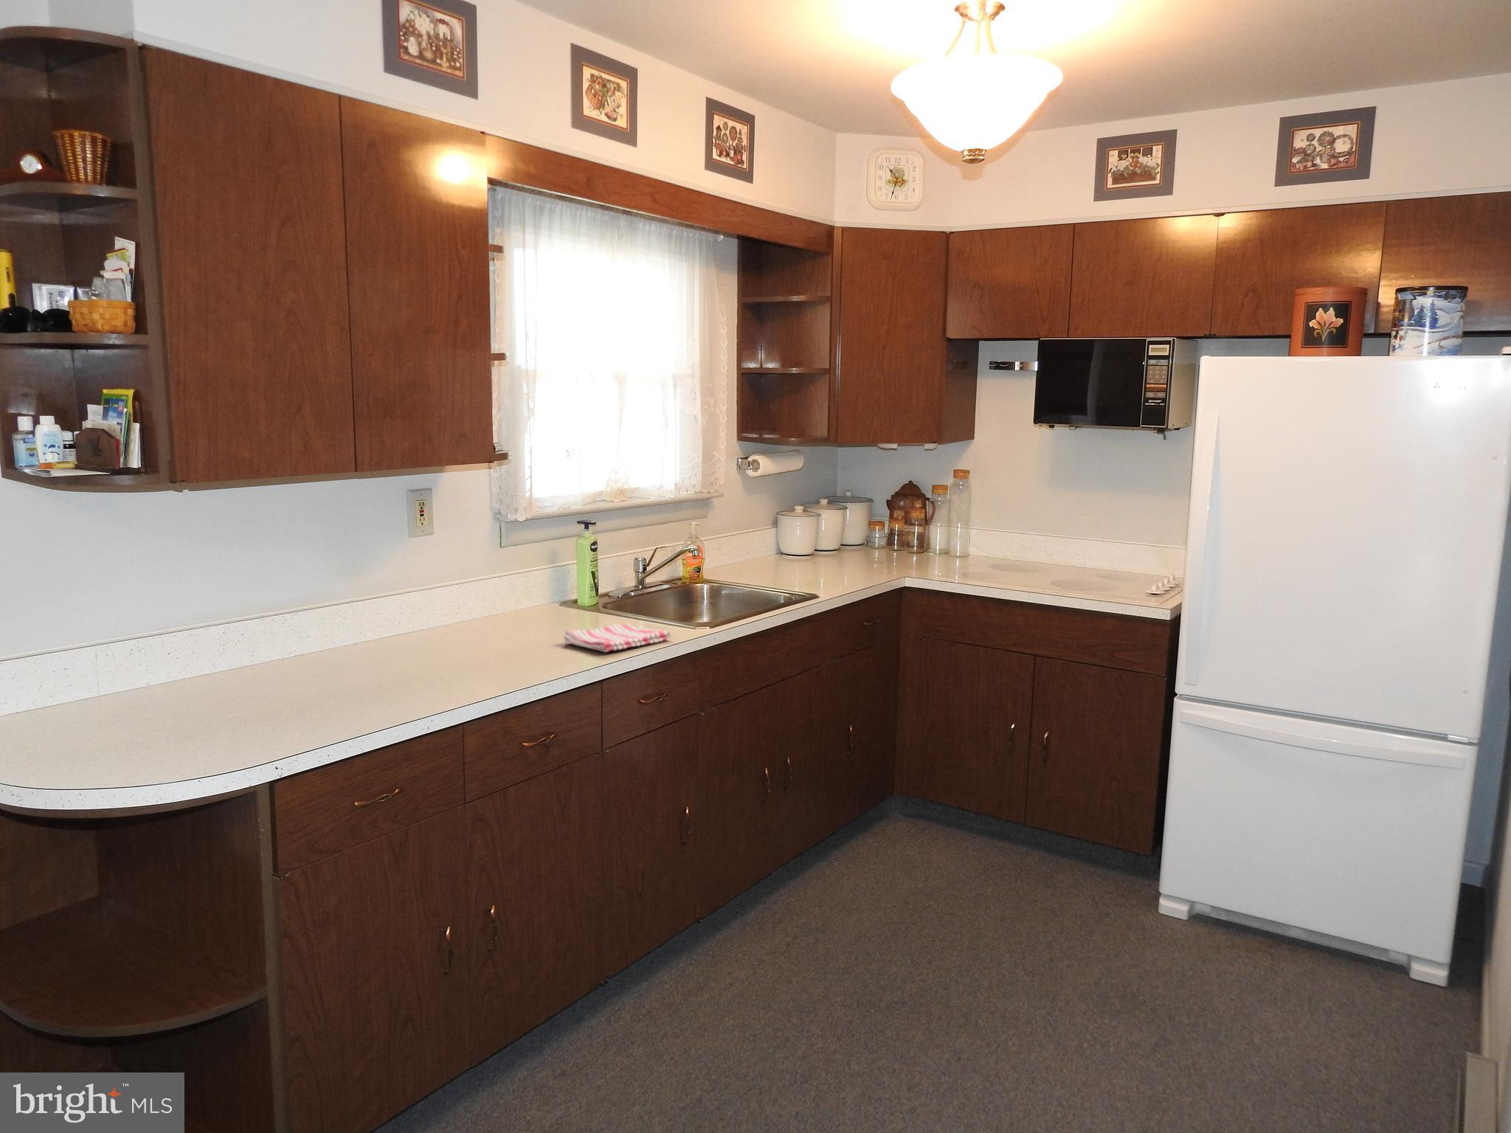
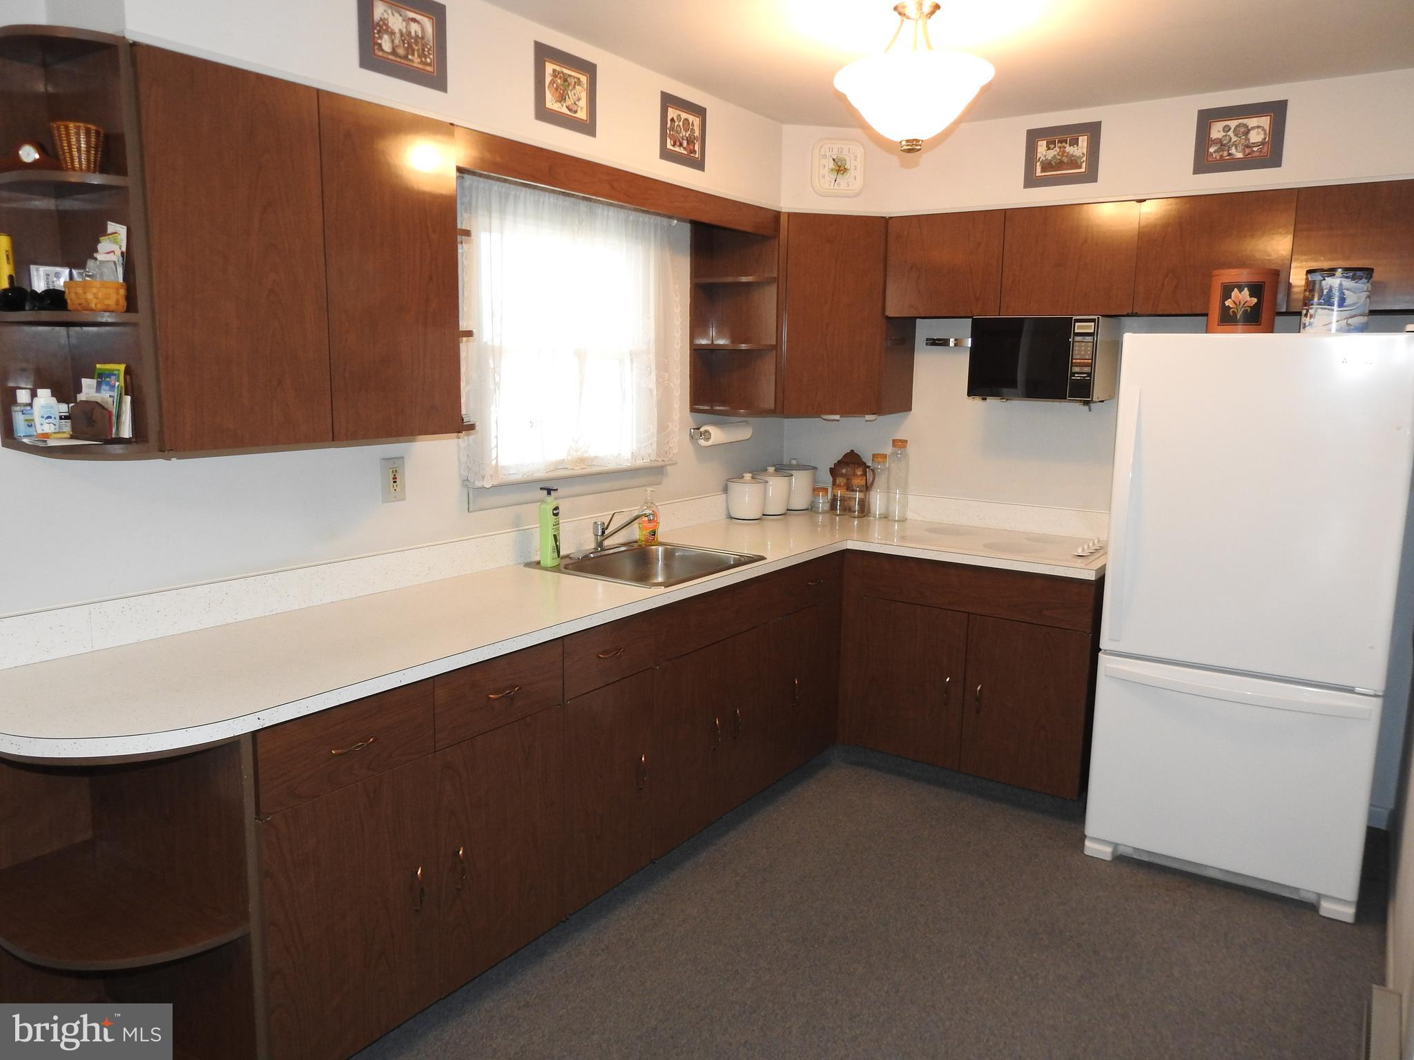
- dish towel [563,624,672,653]
